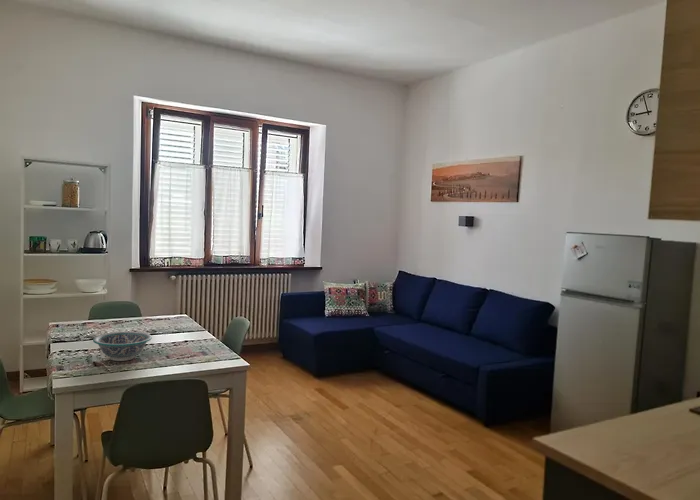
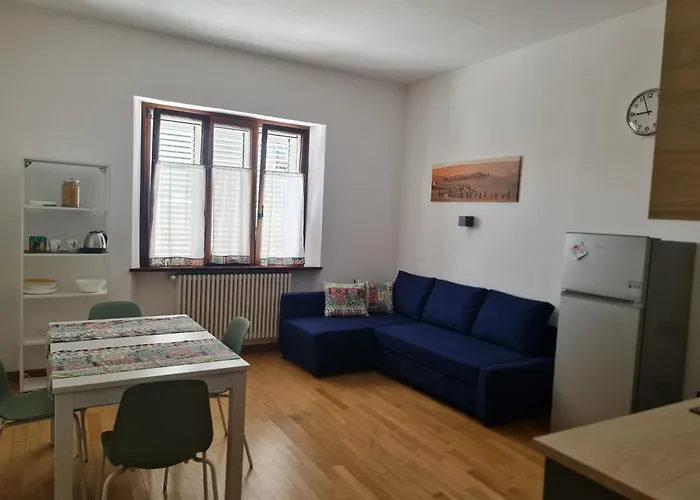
- bowl [92,331,153,362]
